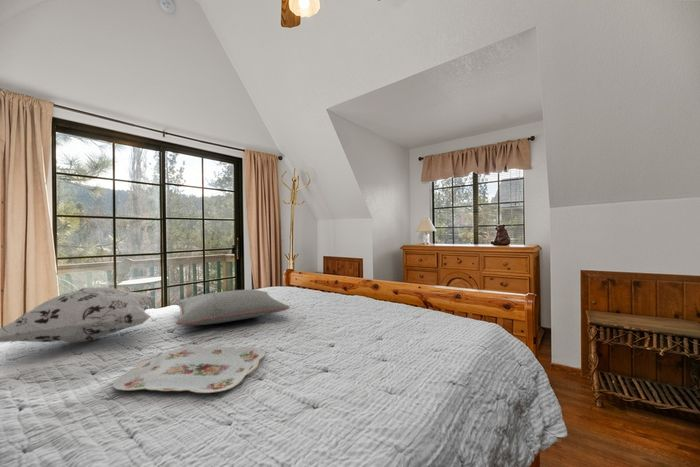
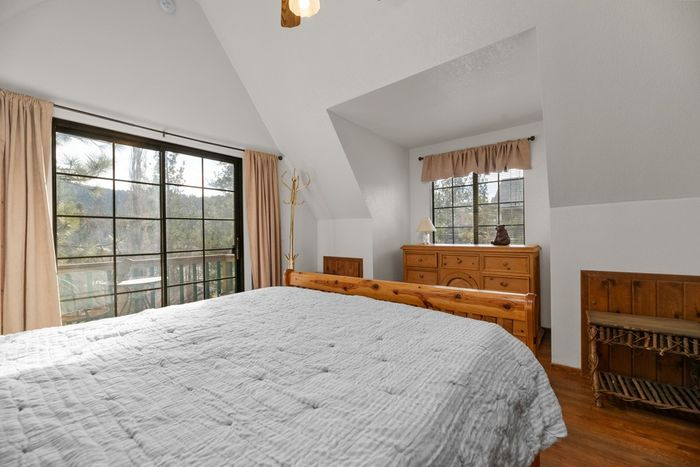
- pillow [175,289,291,326]
- serving tray [112,345,266,394]
- decorative pillow [0,286,157,344]
